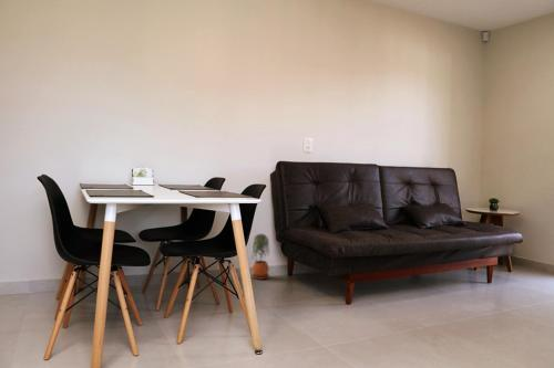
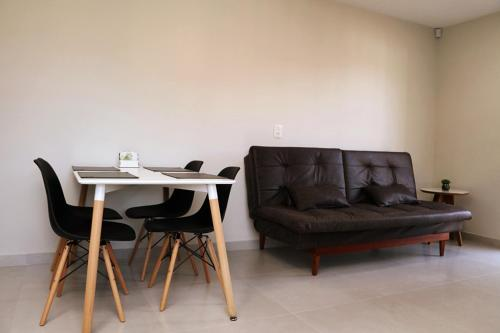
- potted plant [250,233,270,281]
